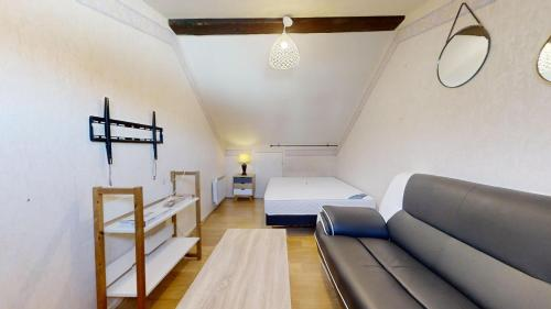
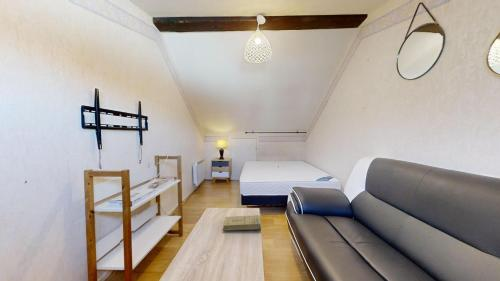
+ book [222,214,262,232]
